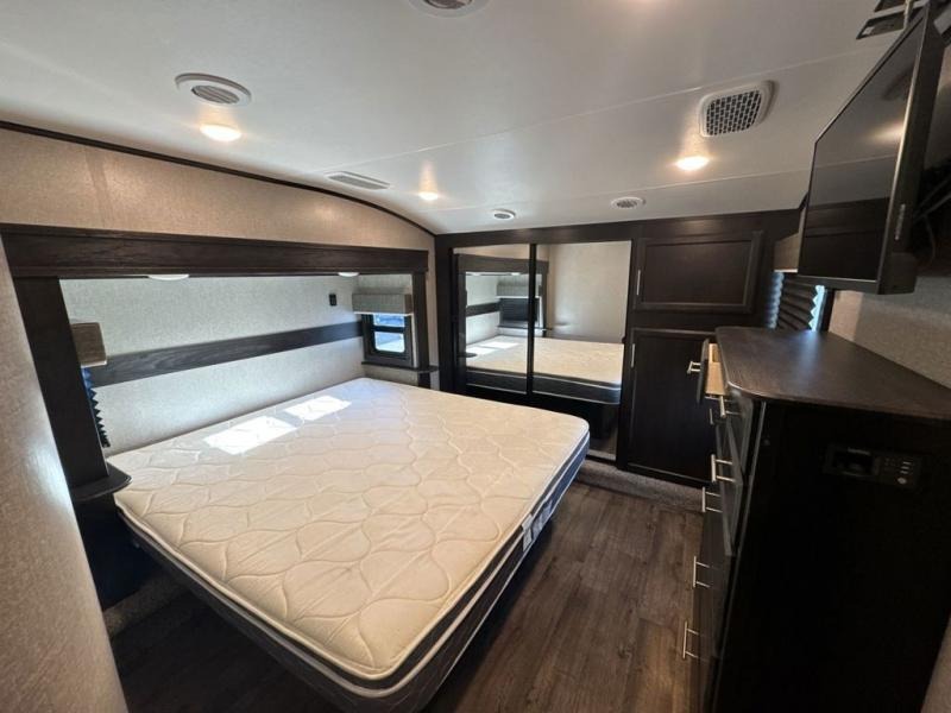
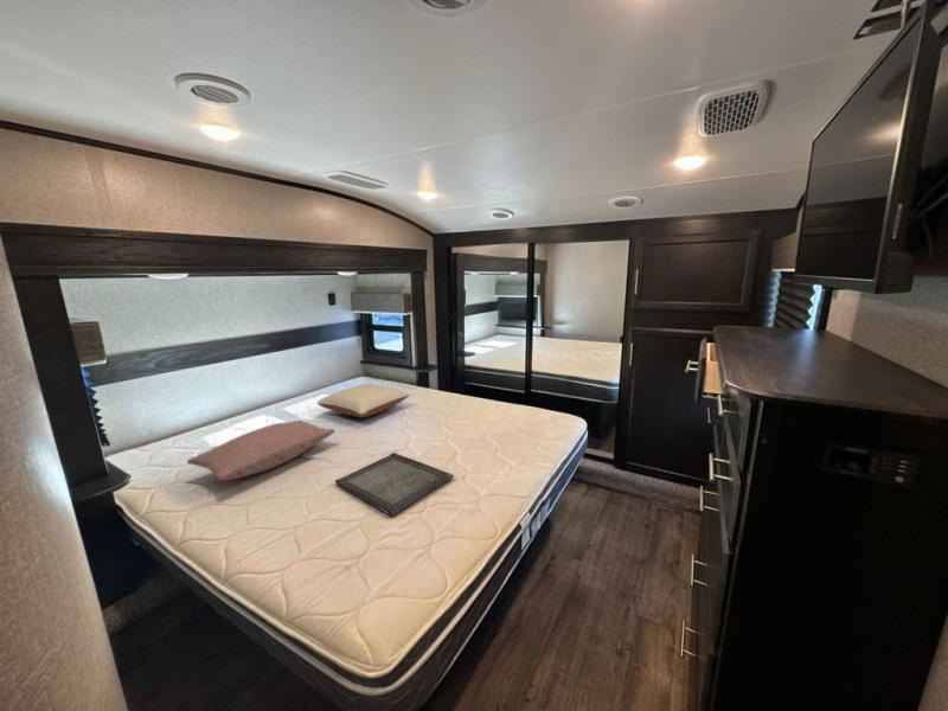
+ serving tray [334,451,455,518]
+ pillow [315,383,410,418]
+ pillow [186,419,335,482]
